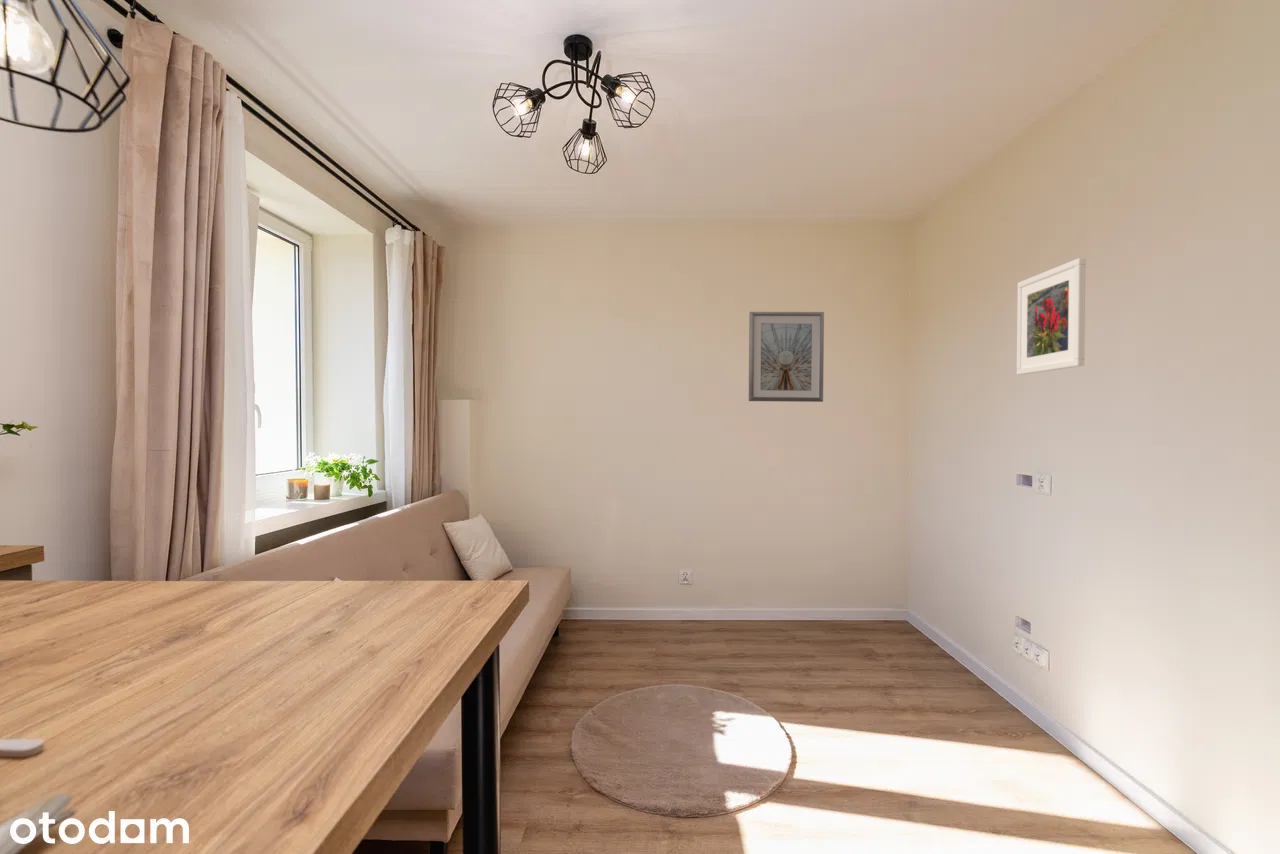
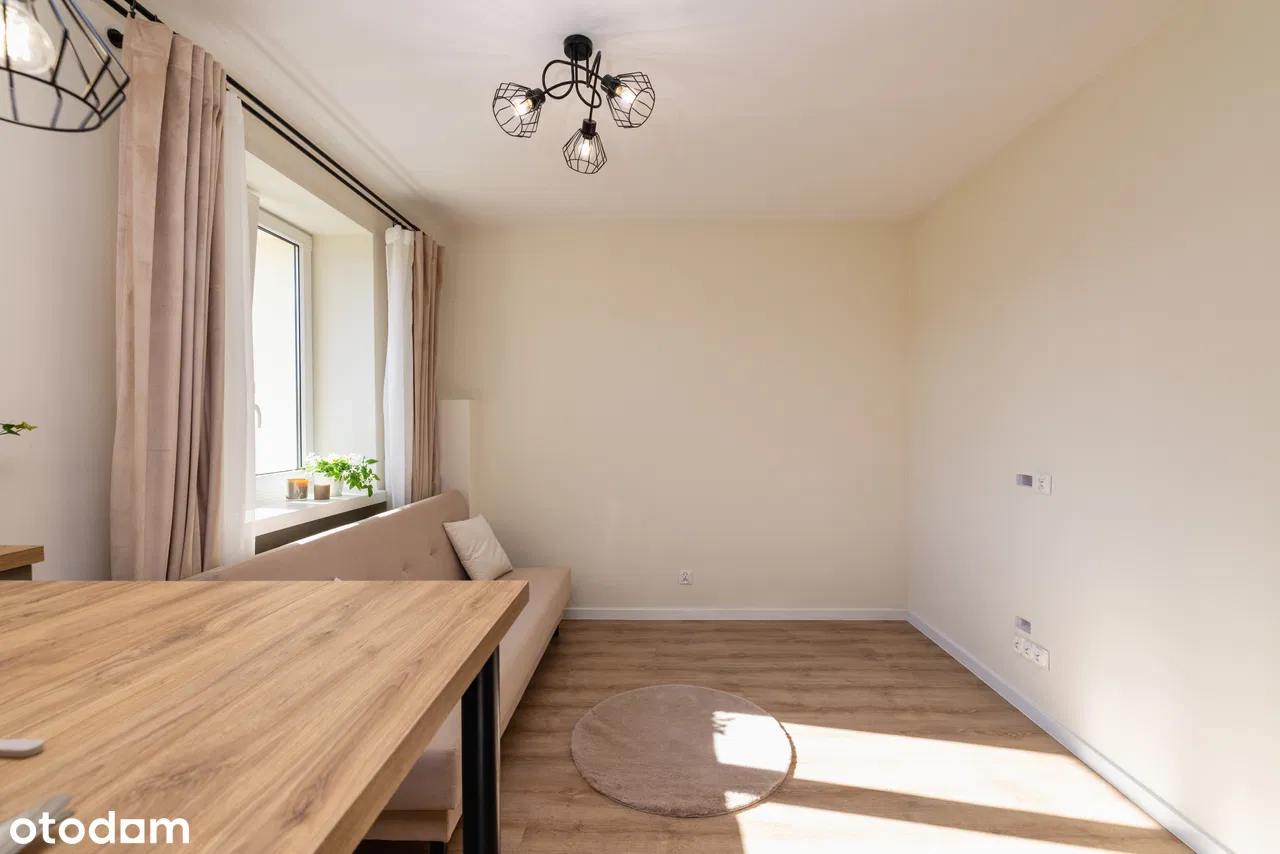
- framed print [1016,257,1086,376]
- picture frame [748,311,825,403]
